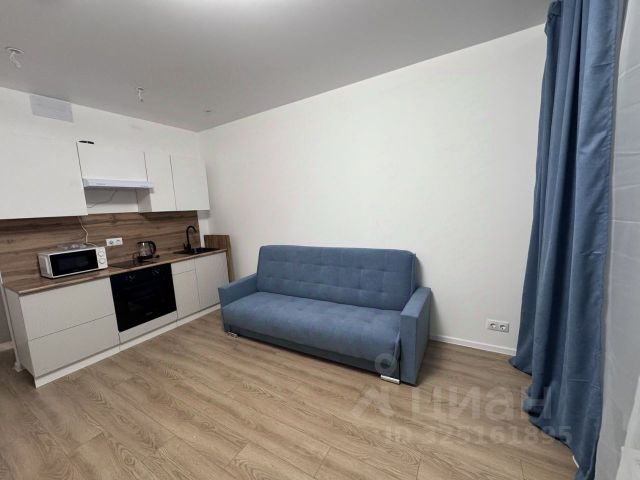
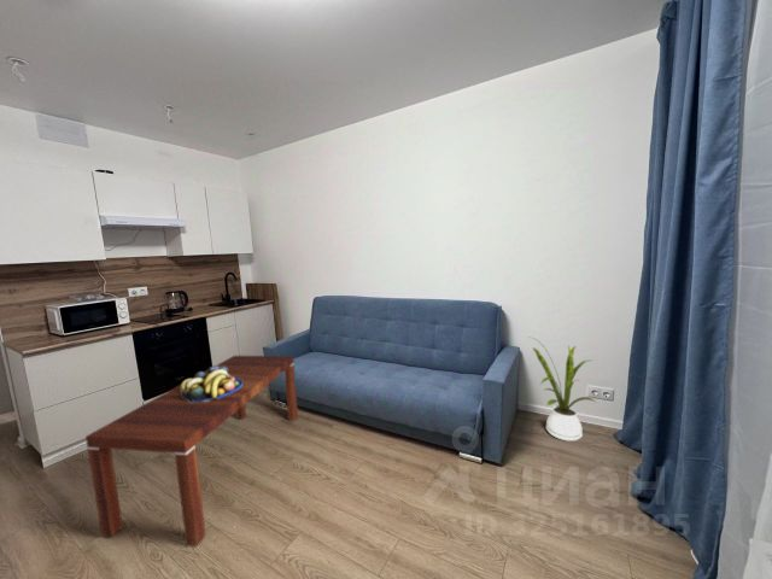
+ fruit bowl [180,364,242,403]
+ house plant [527,335,596,443]
+ coffee table [84,355,299,548]
